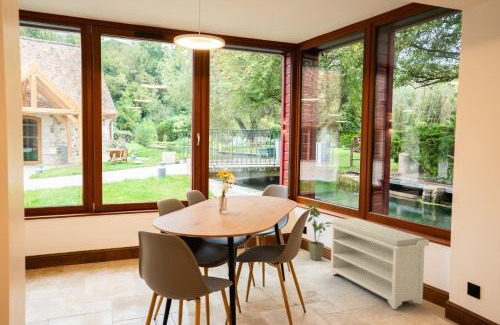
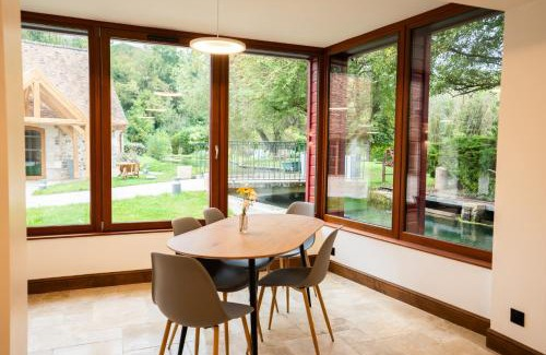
- bench [328,217,430,310]
- house plant [304,203,332,261]
